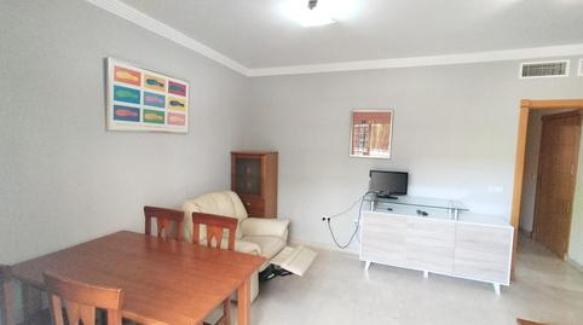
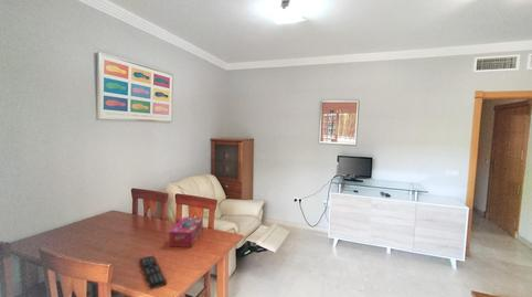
+ tissue box [168,216,204,248]
+ remote control [138,254,168,290]
